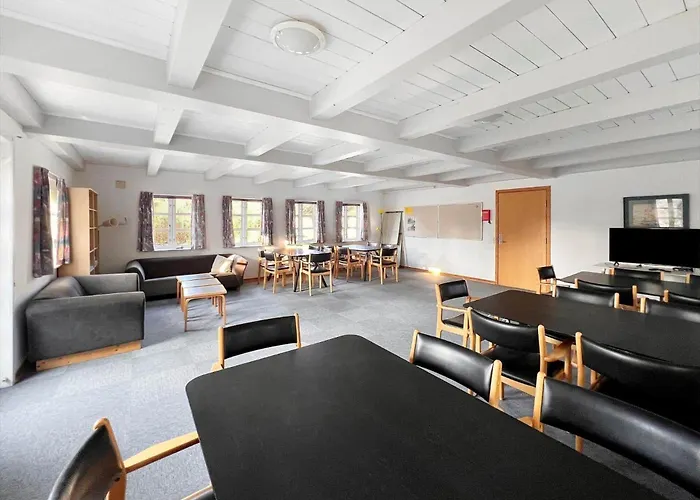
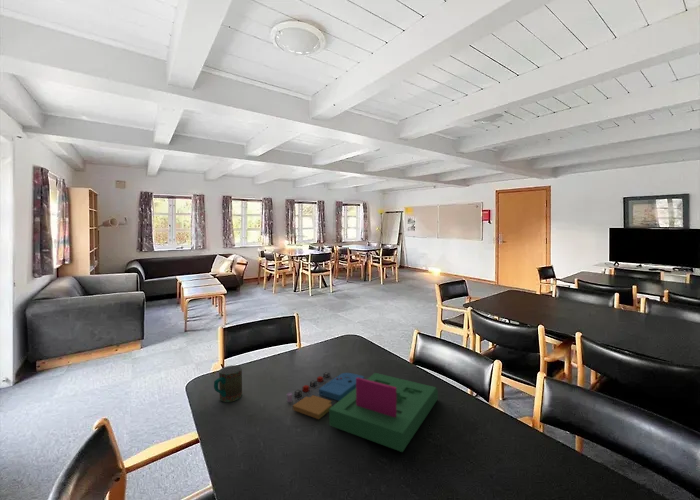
+ mug [213,364,243,403]
+ board game [286,371,439,453]
